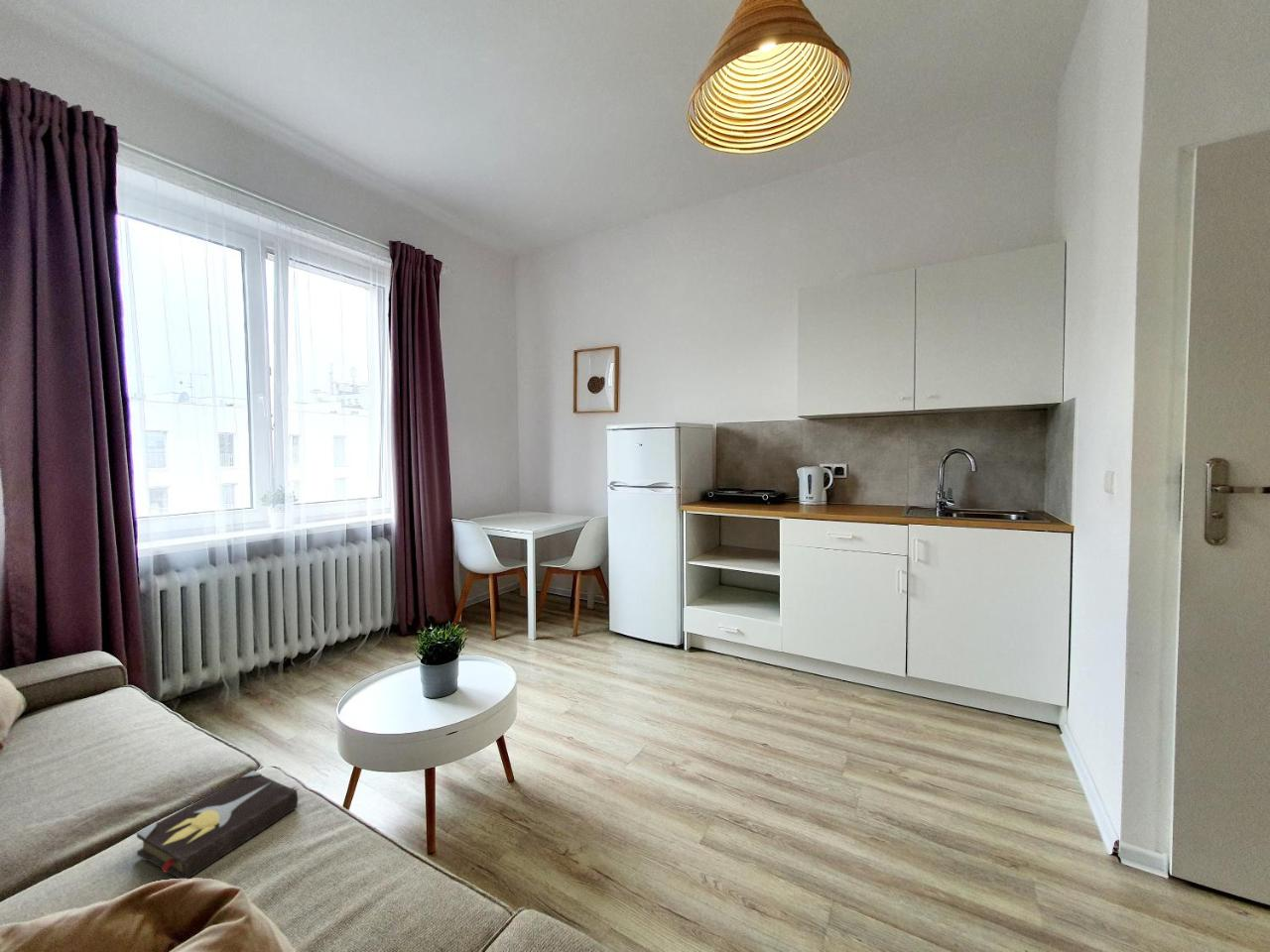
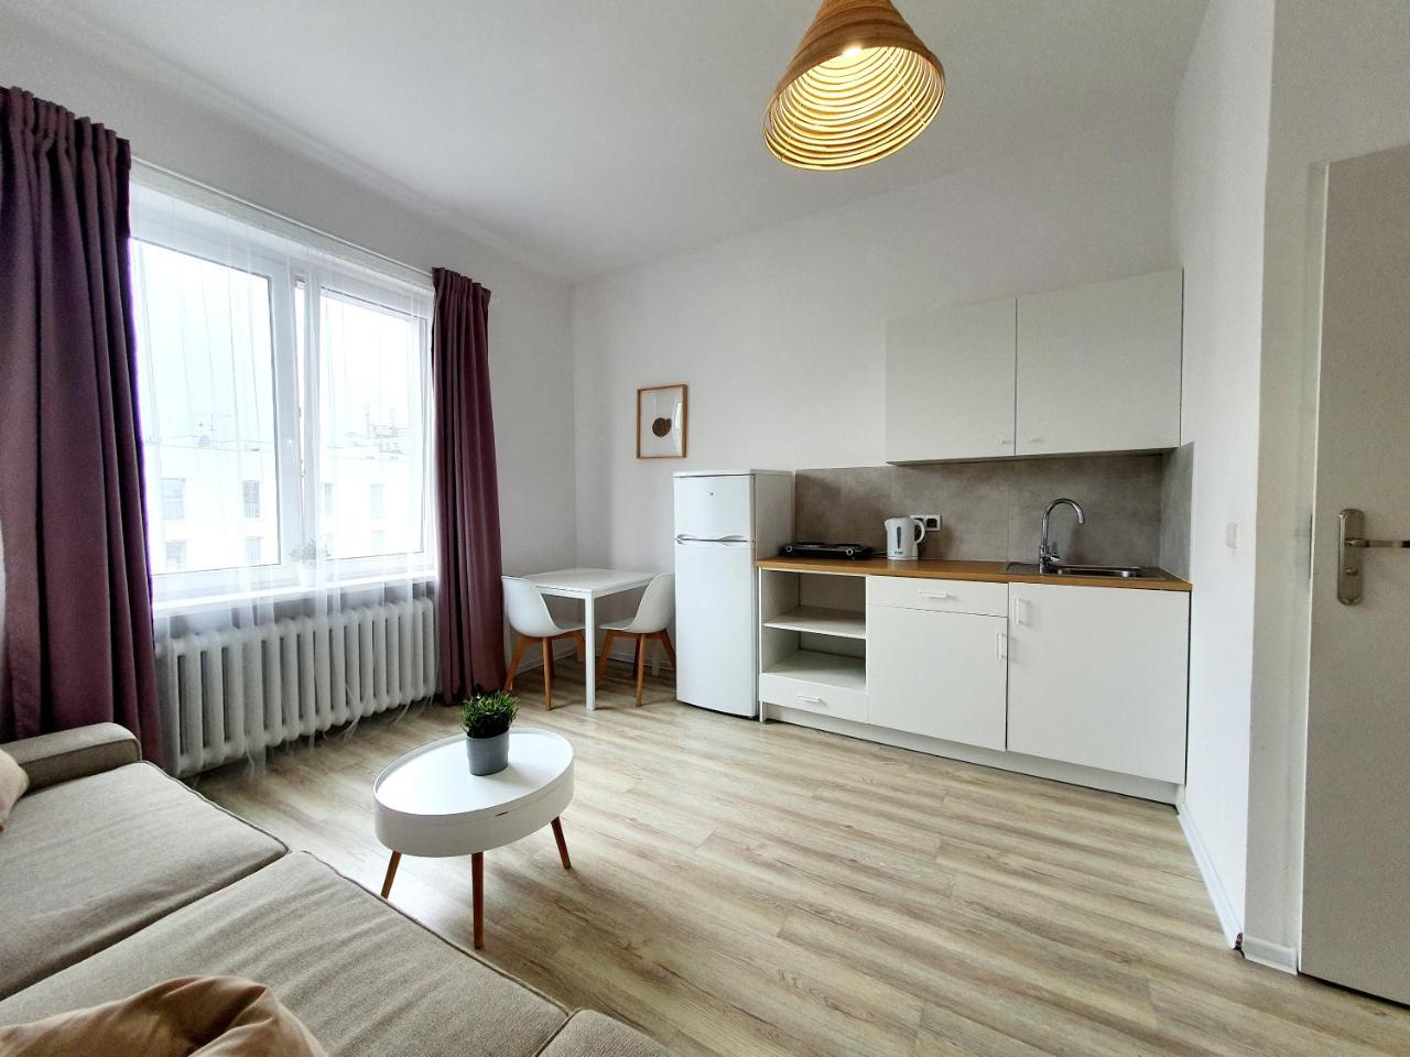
- hardback book [136,770,302,880]
